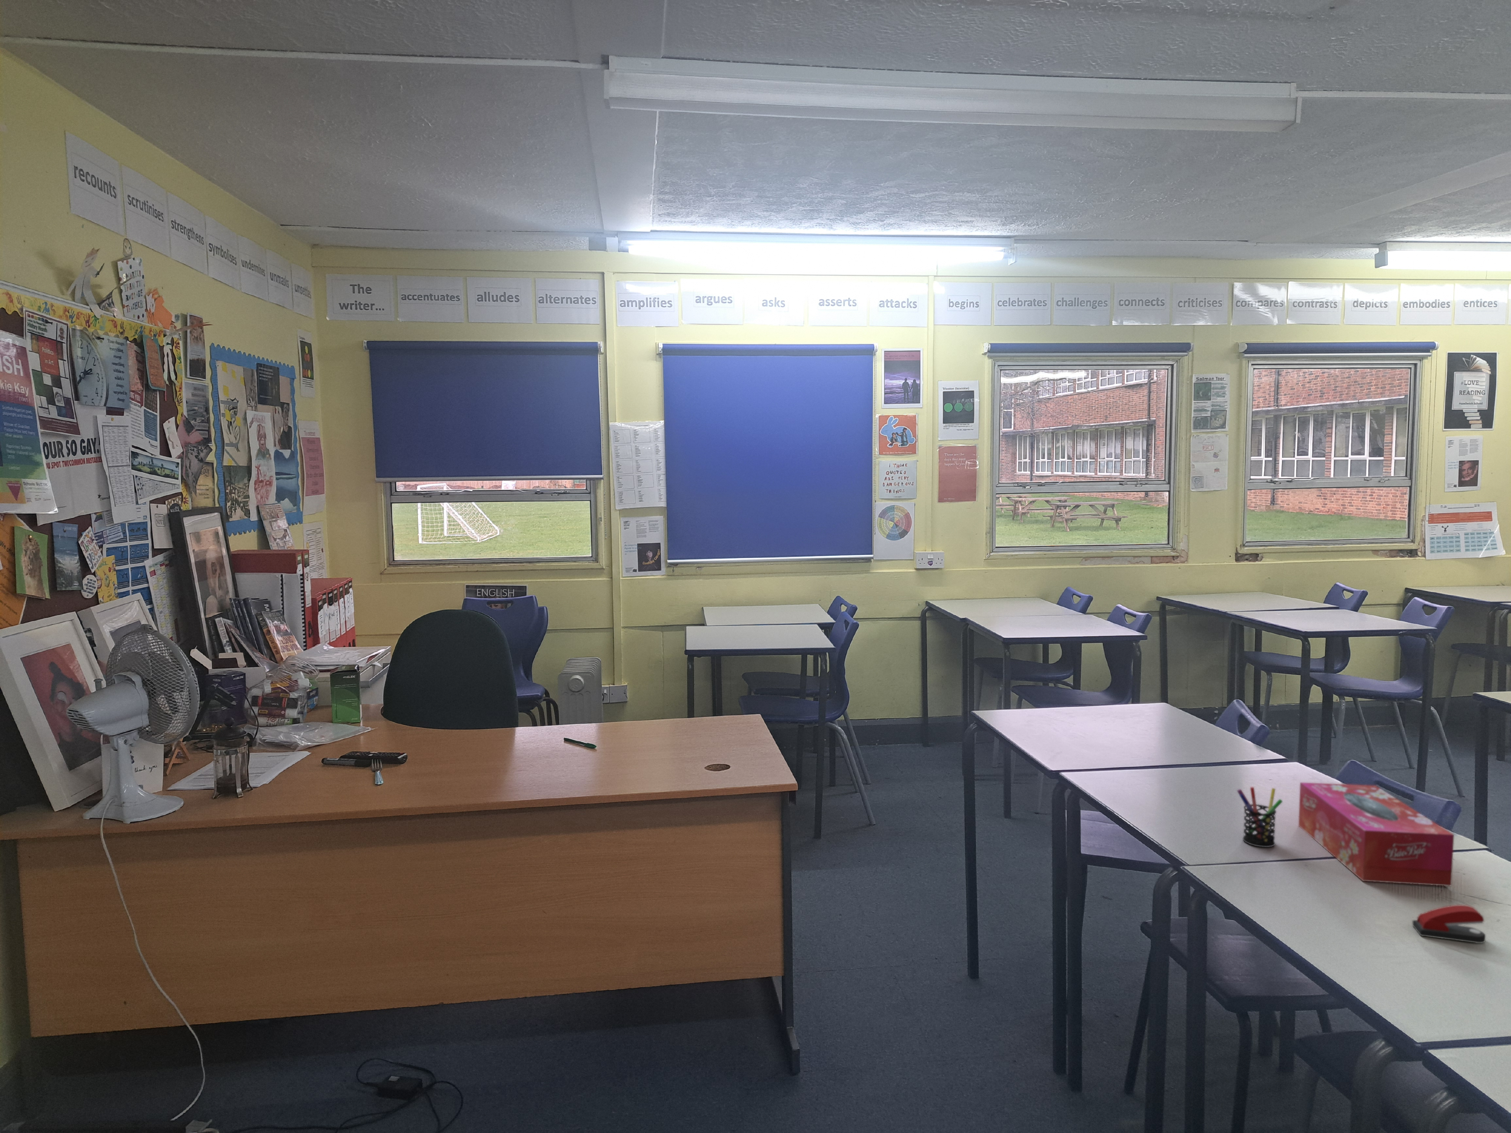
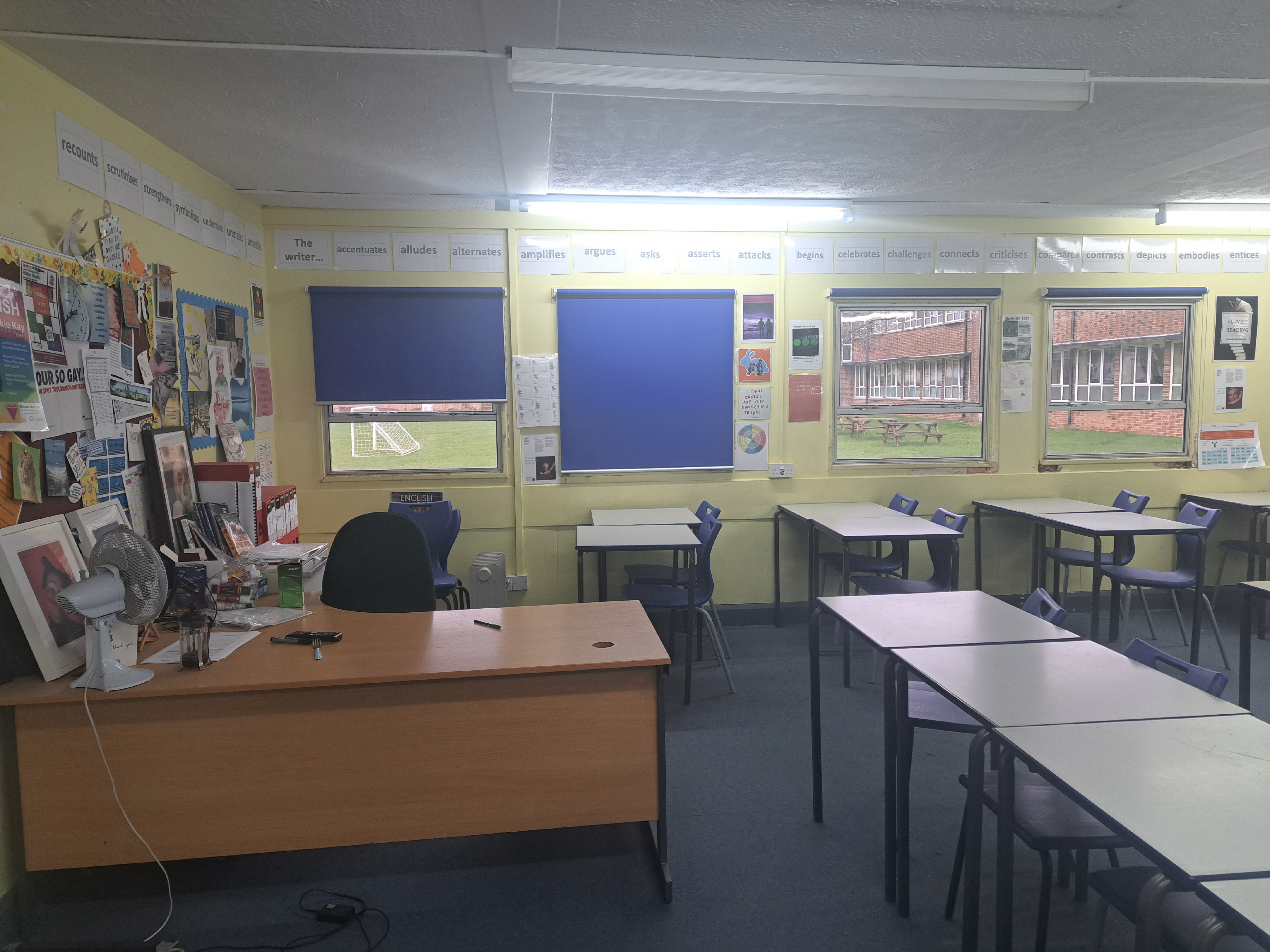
- pen holder [1236,787,1283,847]
- stapler [1412,904,1486,944]
- tissue box [1298,782,1455,887]
